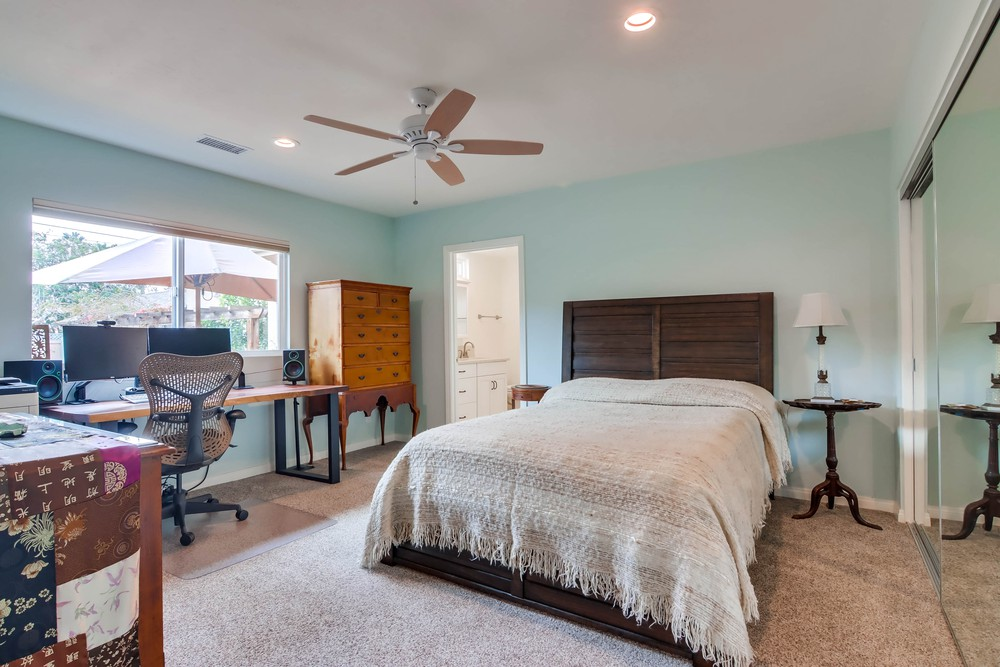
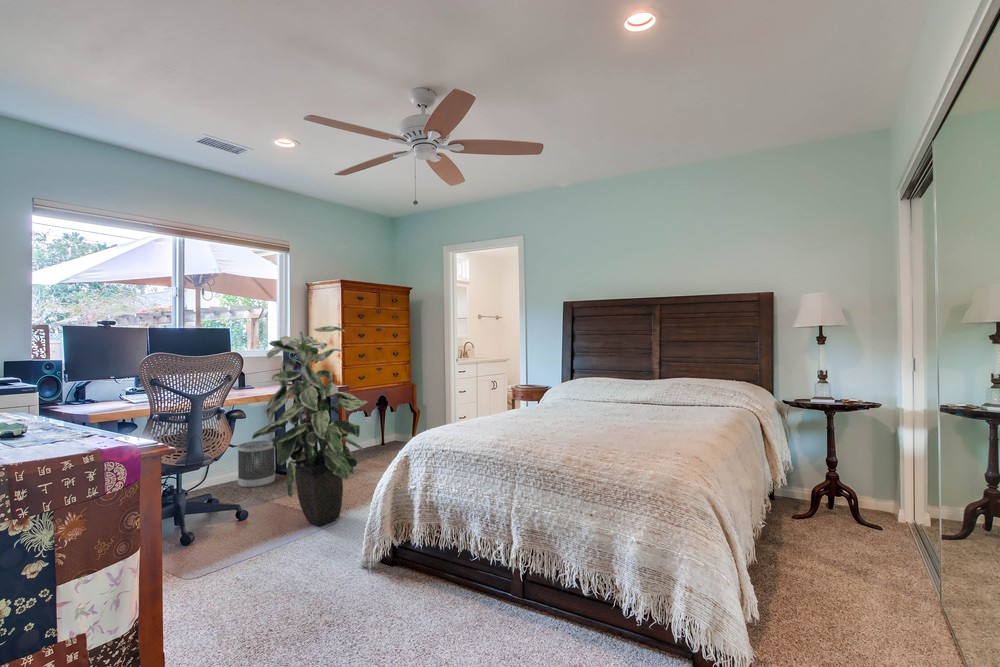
+ indoor plant [251,325,369,528]
+ wastebasket [236,440,276,489]
